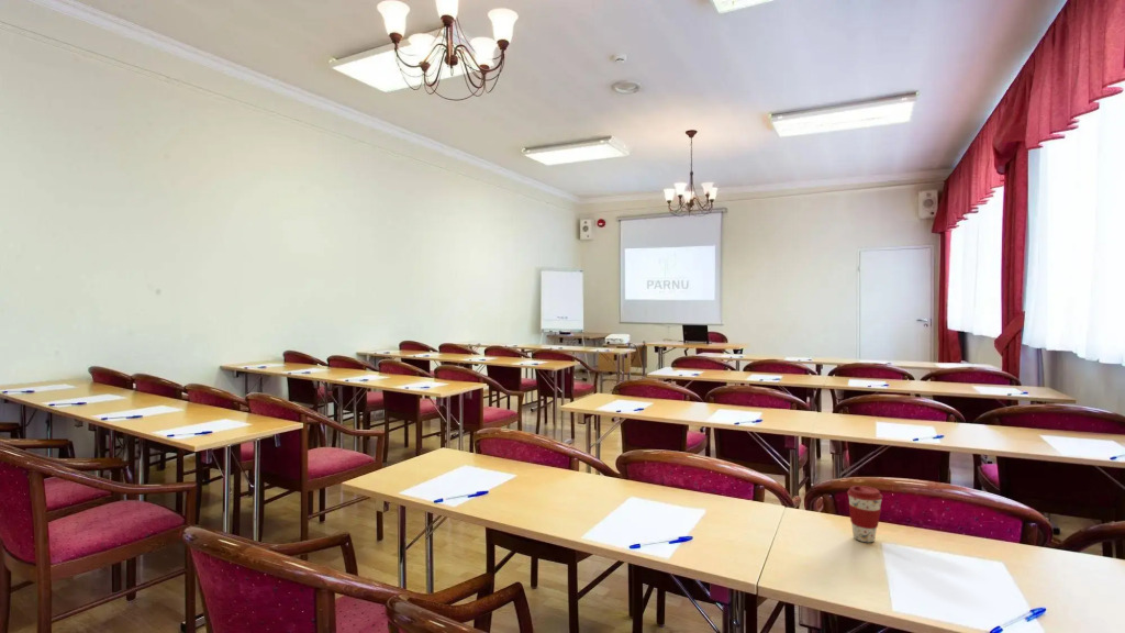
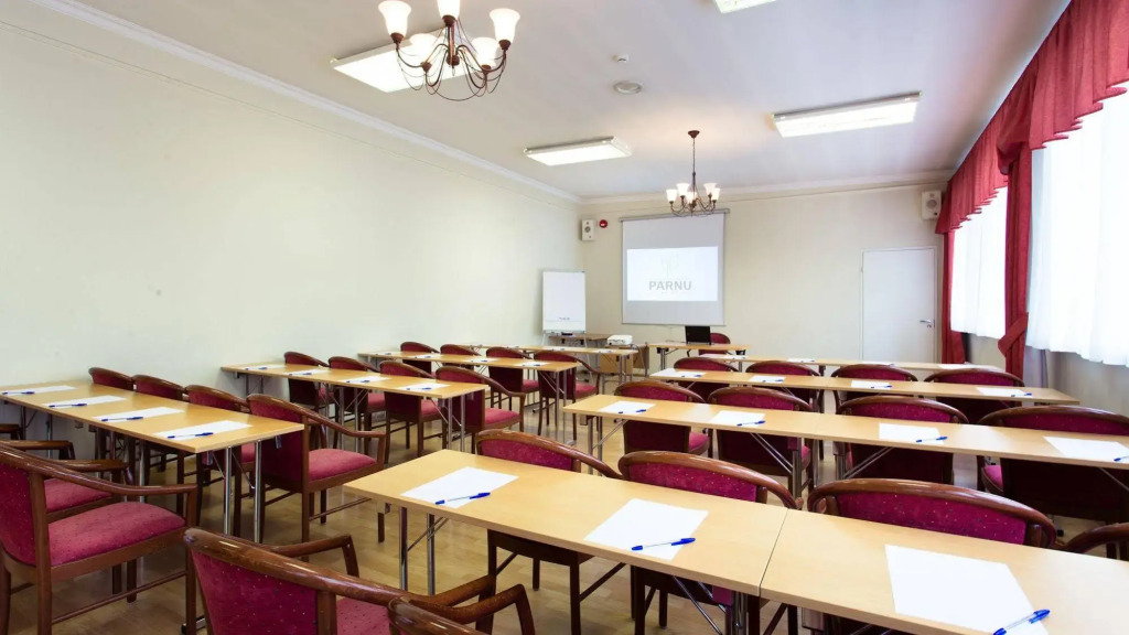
- coffee cup [846,485,883,543]
